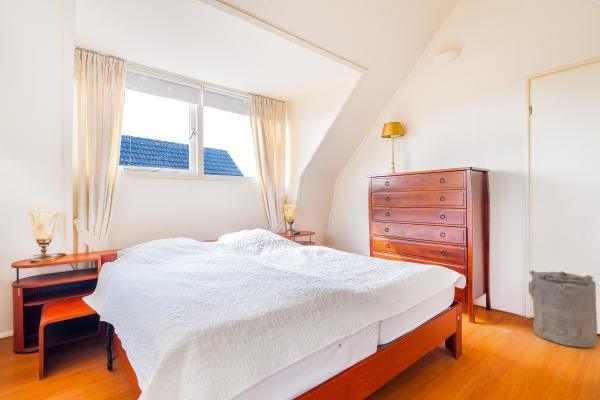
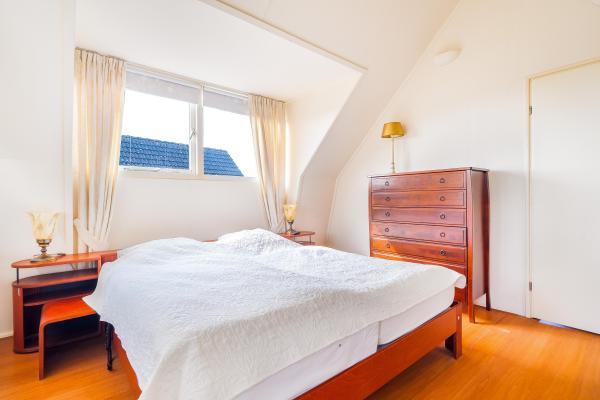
- laundry hamper [528,269,598,348]
